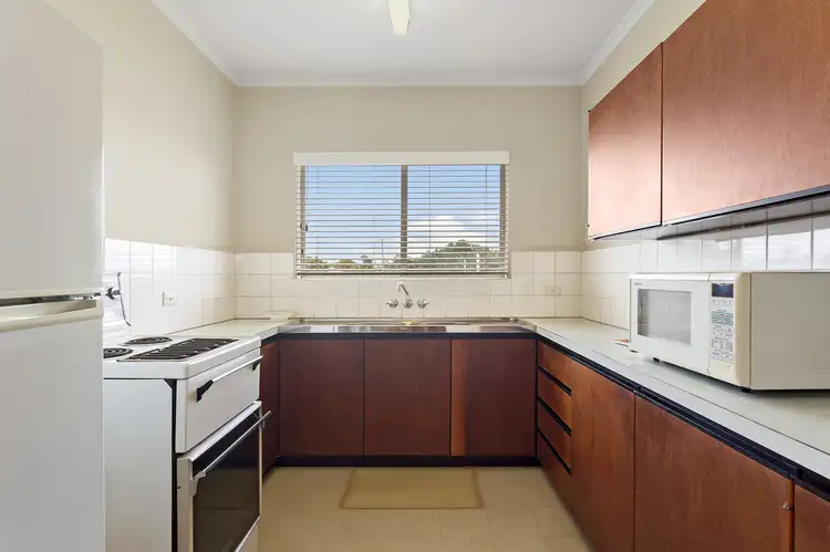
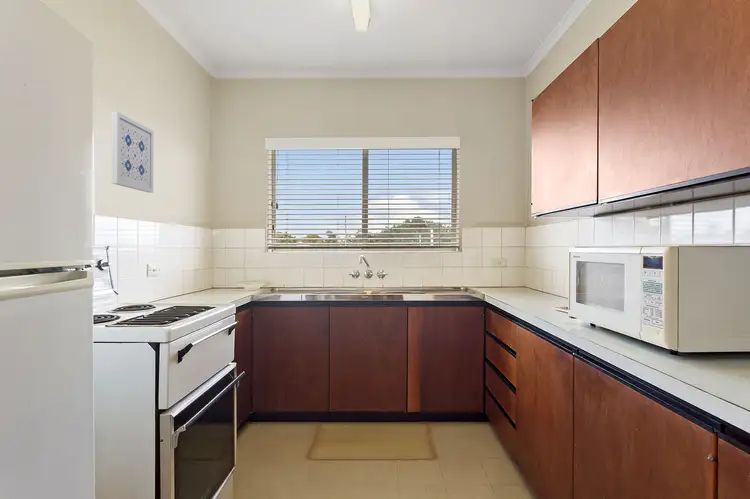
+ wall art [110,111,155,194]
